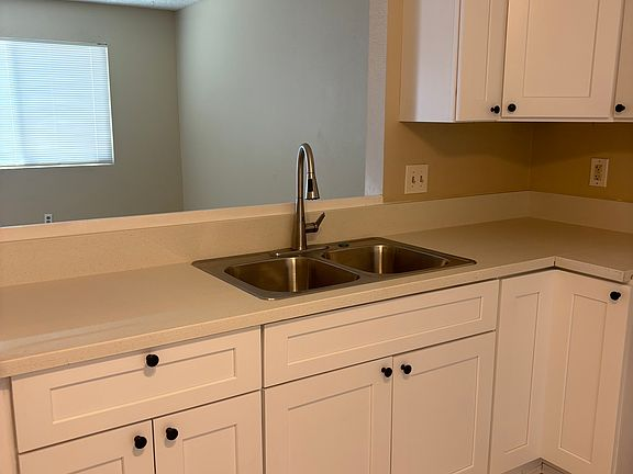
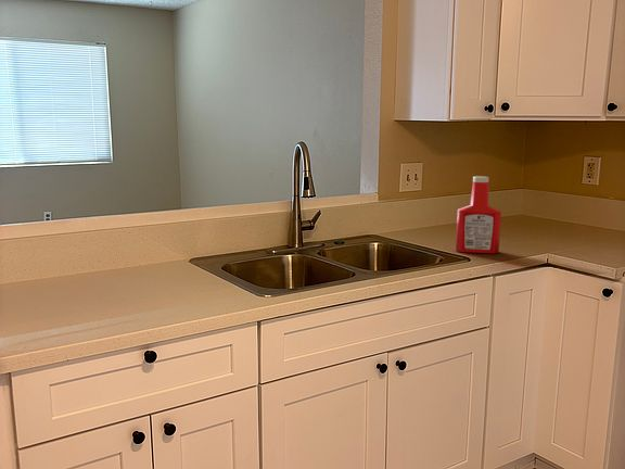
+ soap bottle [455,175,502,255]
